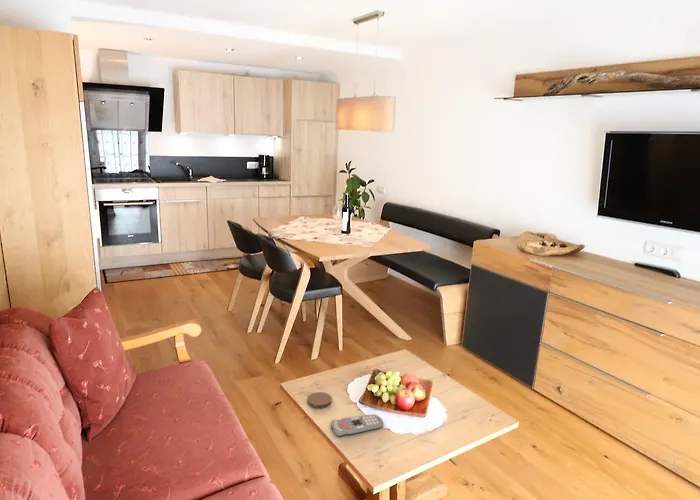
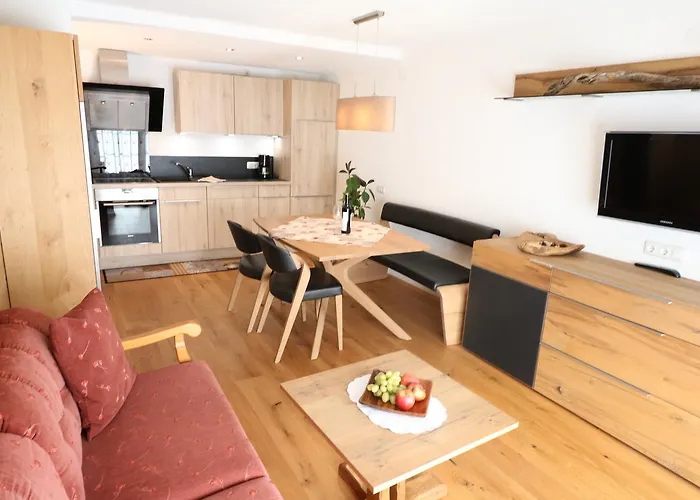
- coaster [306,391,333,409]
- remote control [330,414,384,438]
